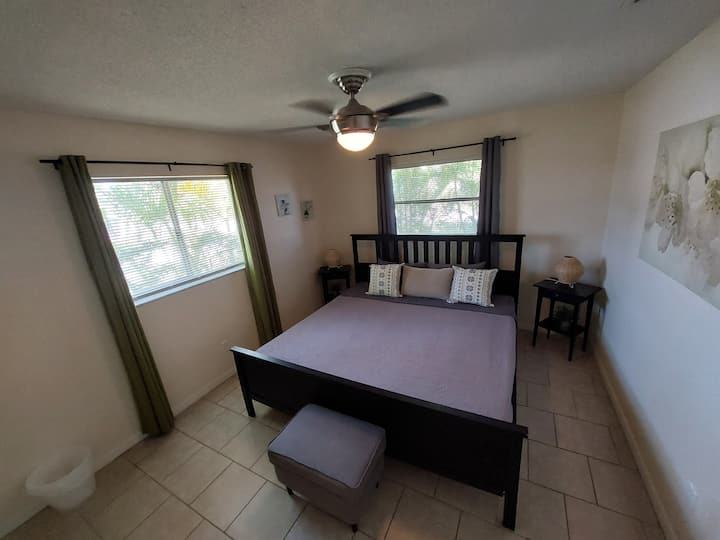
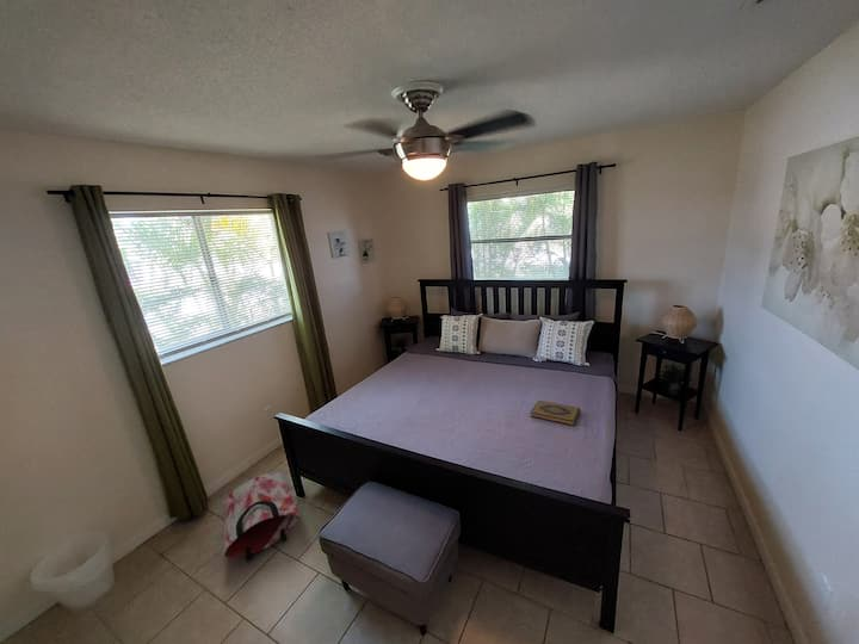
+ bag [221,471,301,563]
+ hardback book [530,400,581,427]
